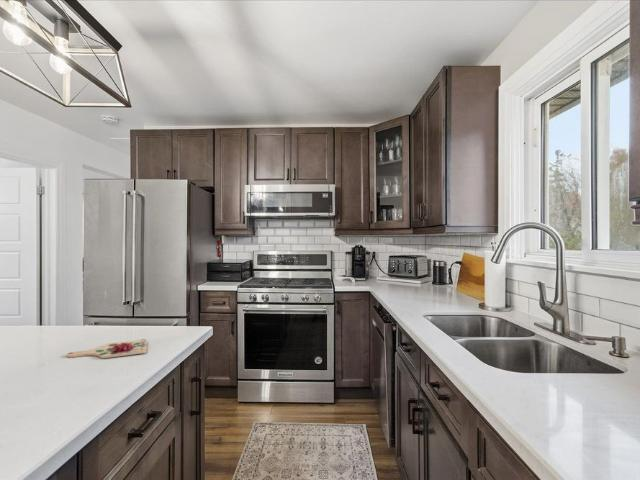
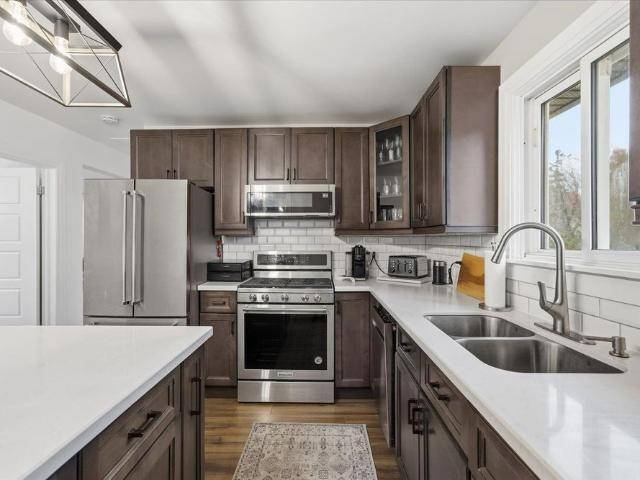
- cutting board [66,338,148,360]
